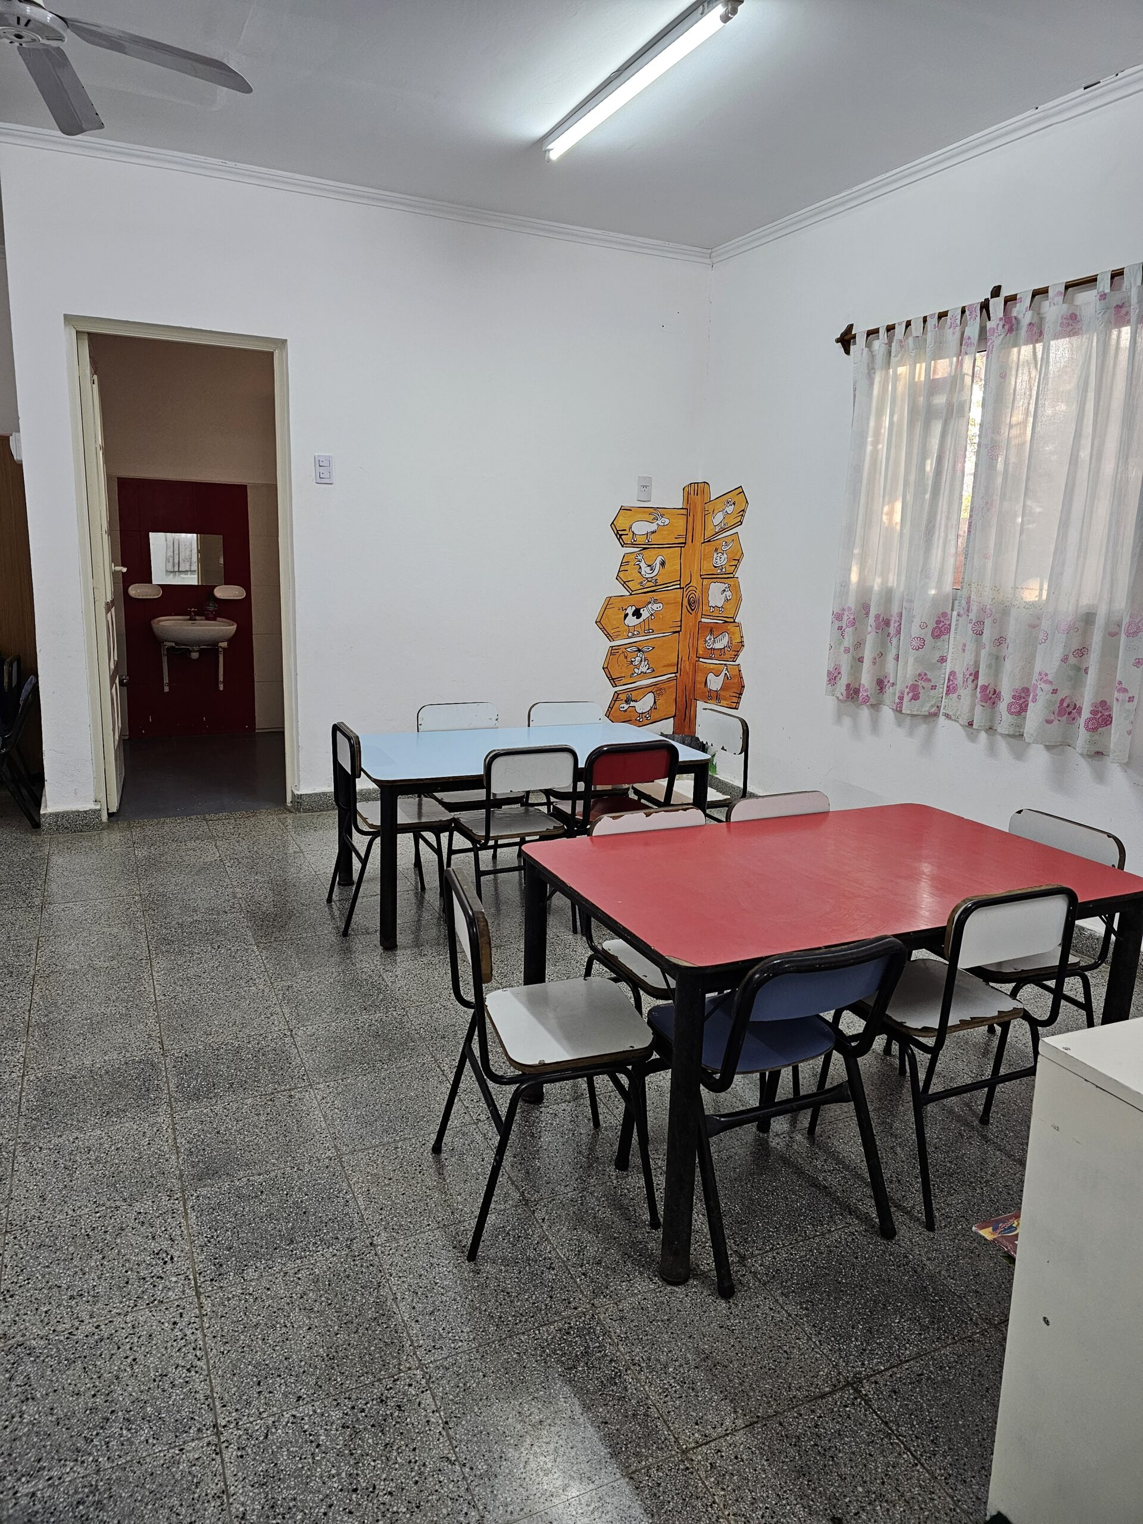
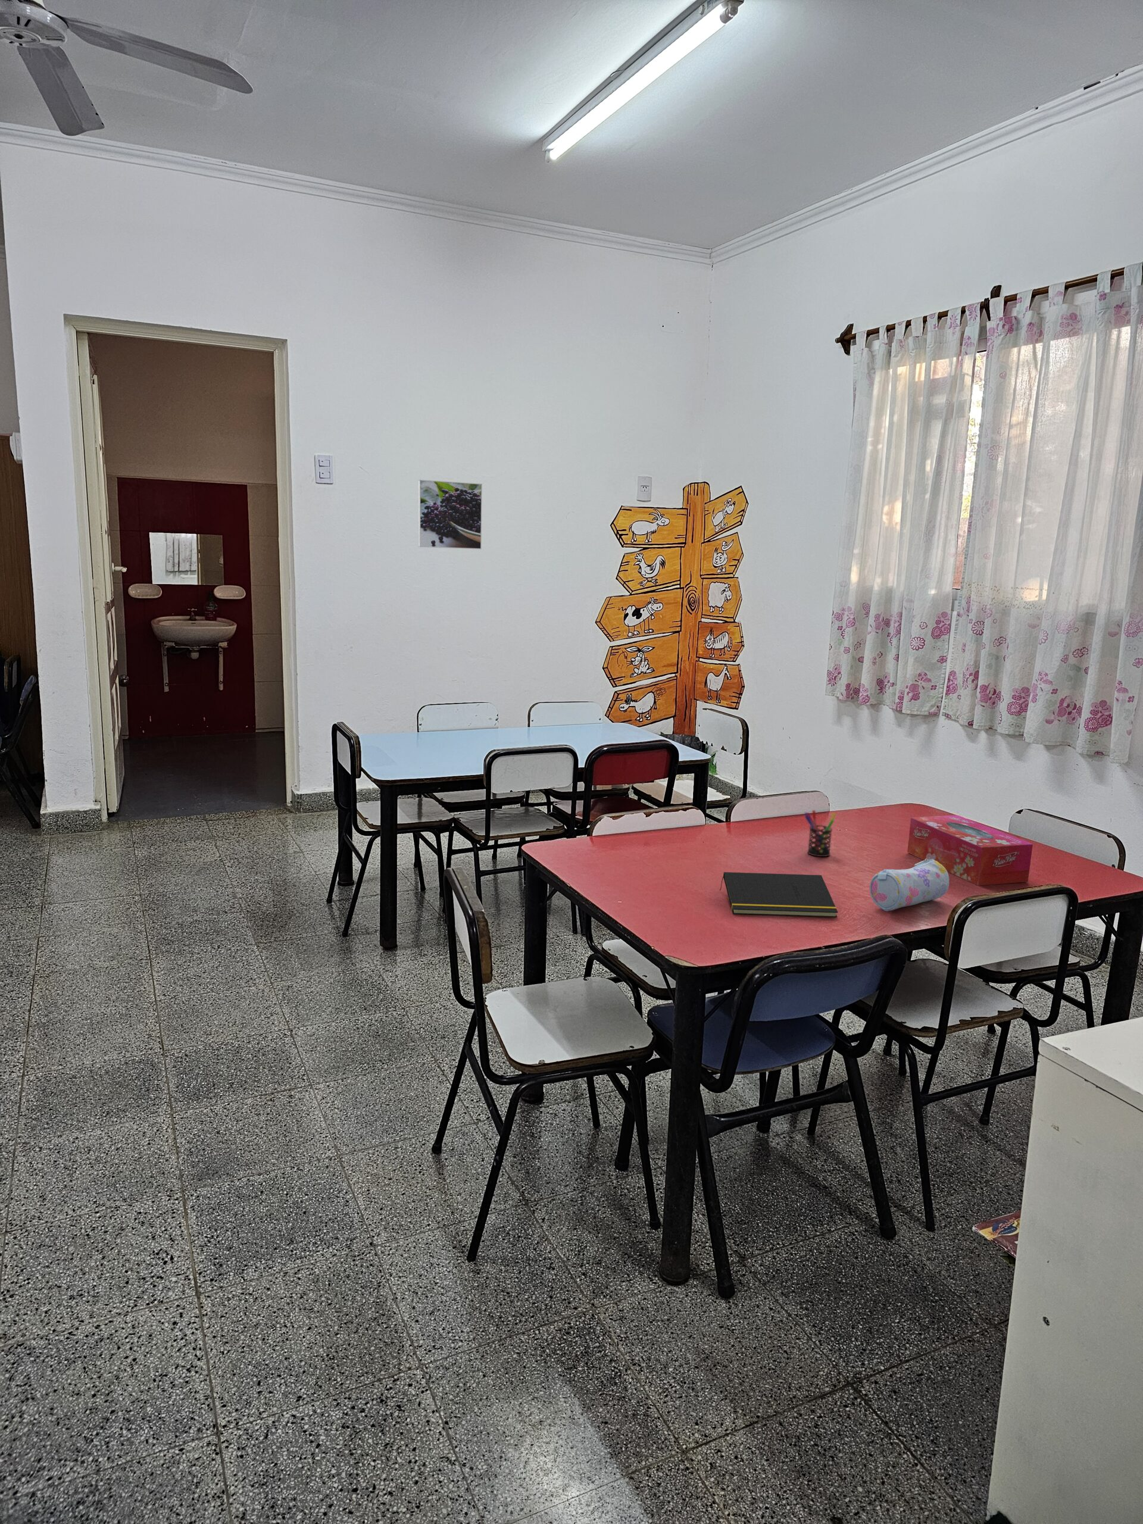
+ pen holder [803,810,837,857]
+ tissue box [906,815,1034,887]
+ pencil case [869,858,950,912]
+ notepad [719,871,838,918]
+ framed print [418,479,483,550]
